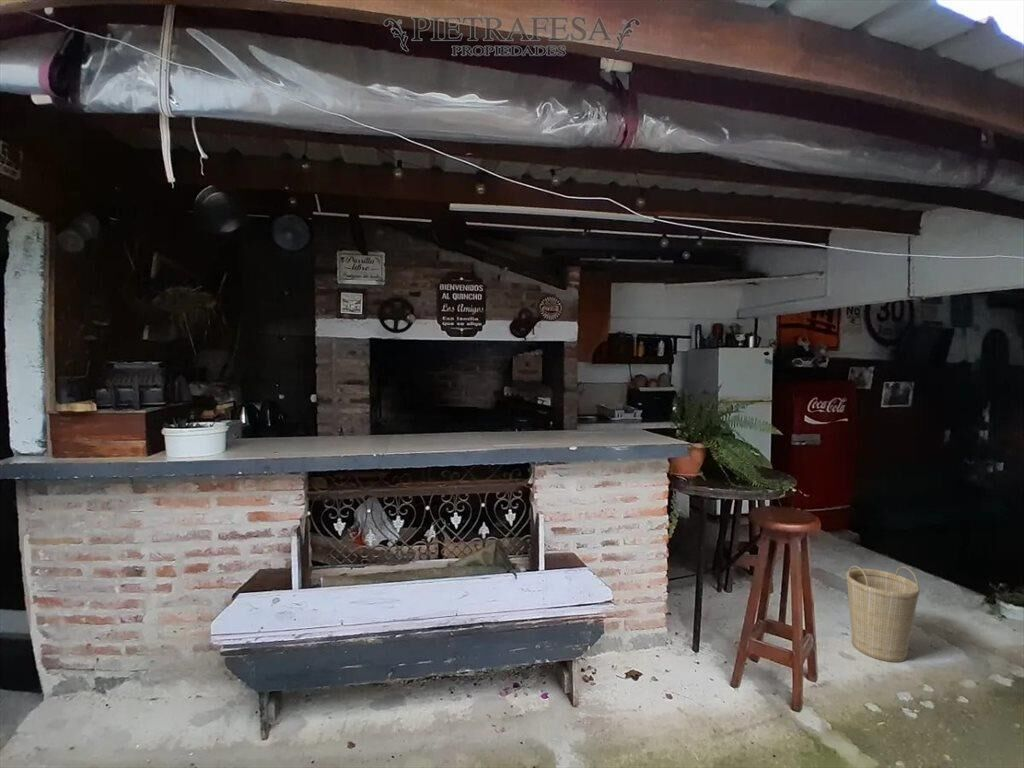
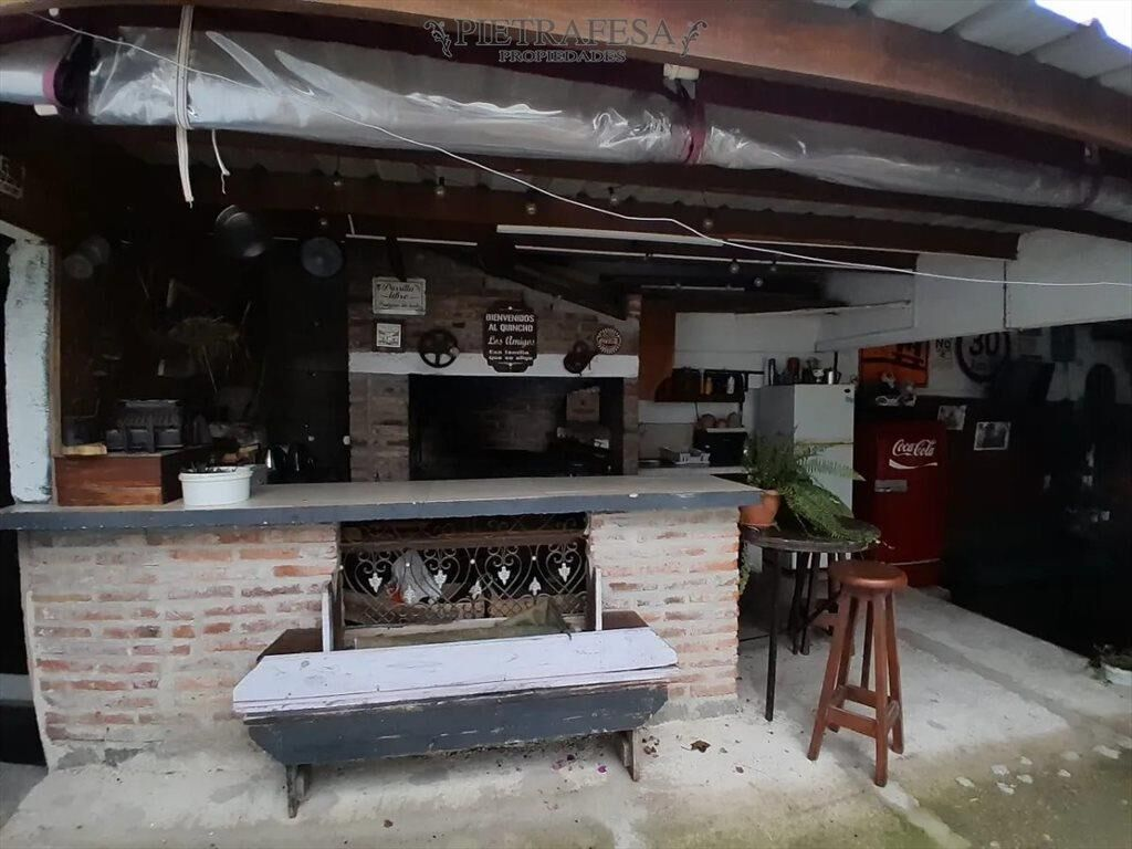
- basket [845,565,921,663]
